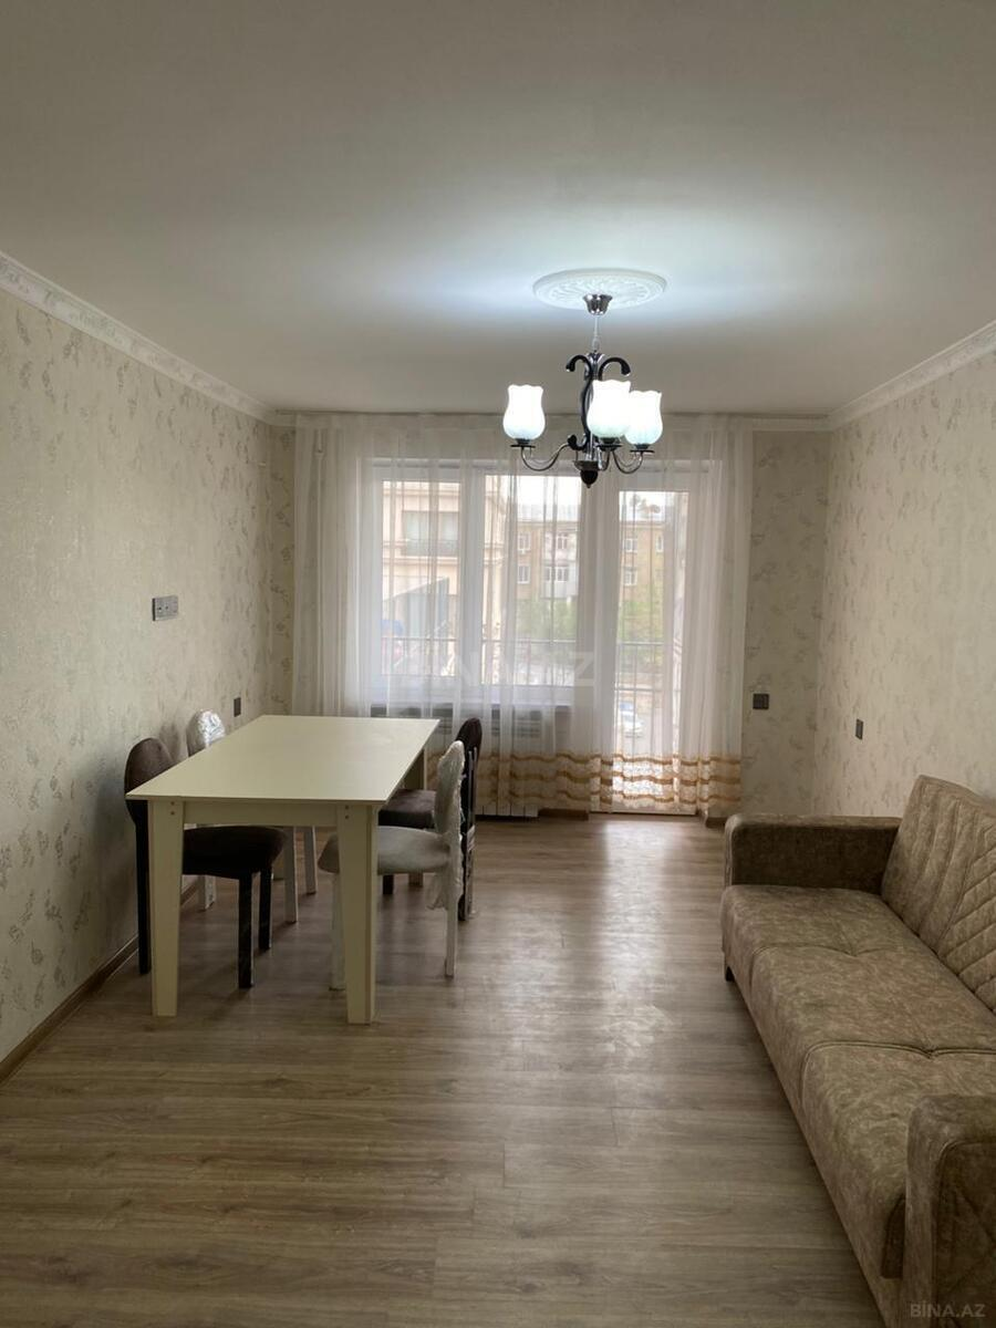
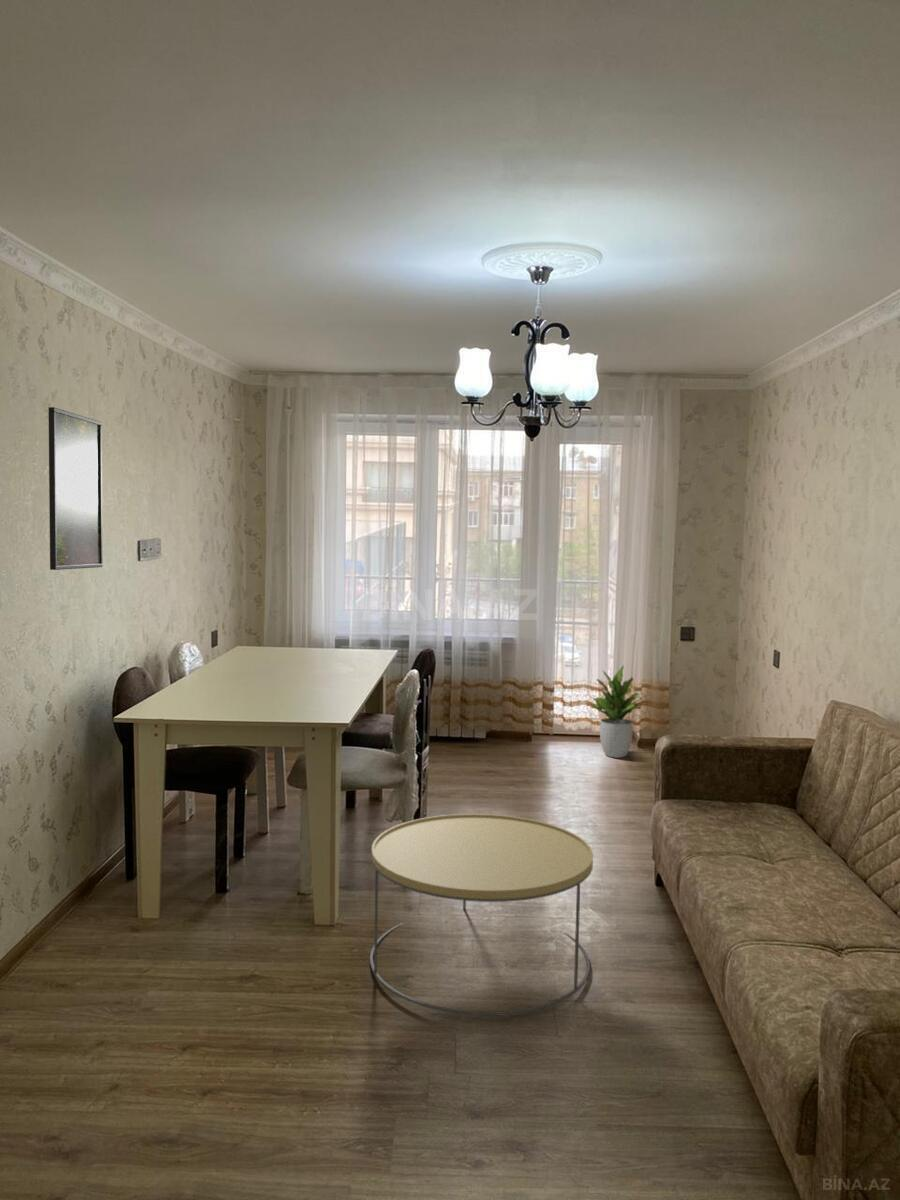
+ coffee table [369,813,594,1017]
+ potted plant [586,664,644,759]
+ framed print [47,406,104,571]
